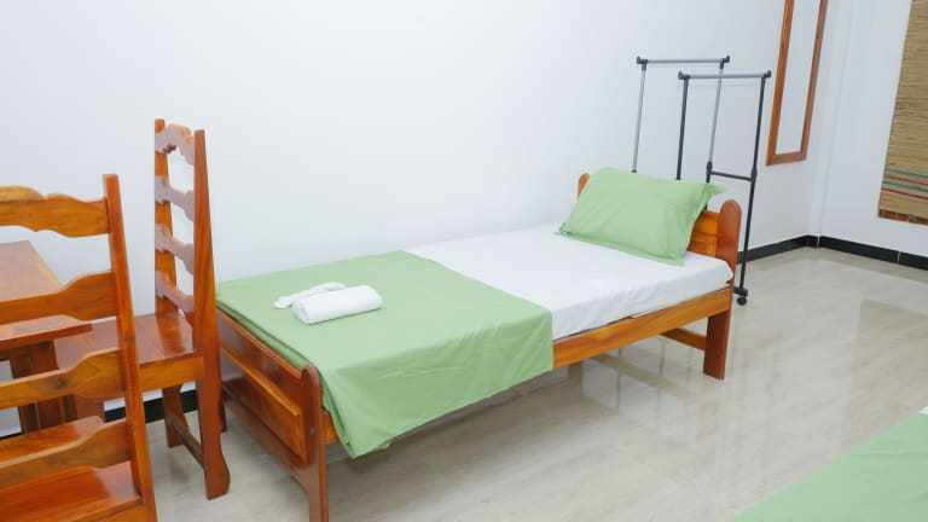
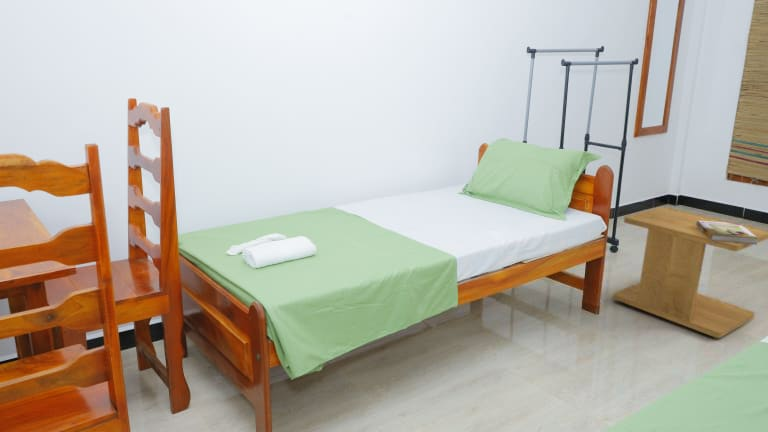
+ side table [612,206,768,339]
+ book [696,220,758,245]
